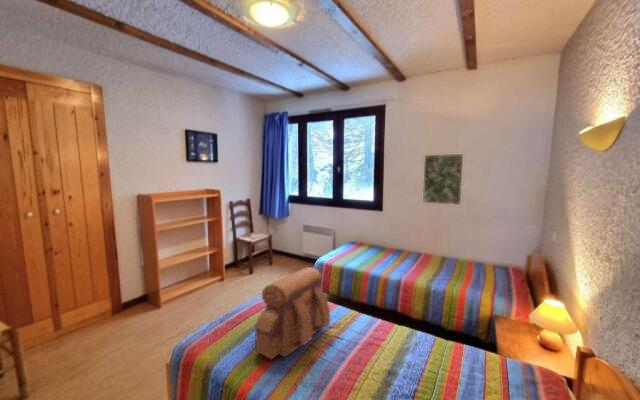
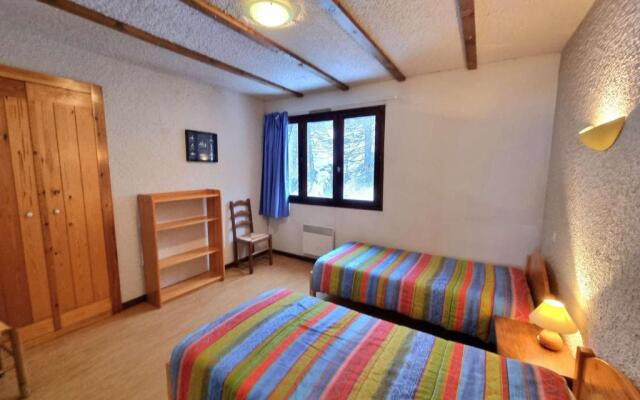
- backpack [254,266,331,360]
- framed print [422,153,464,206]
